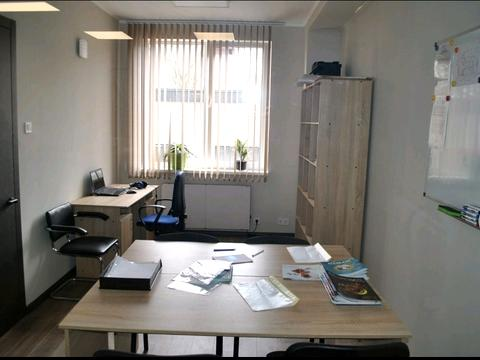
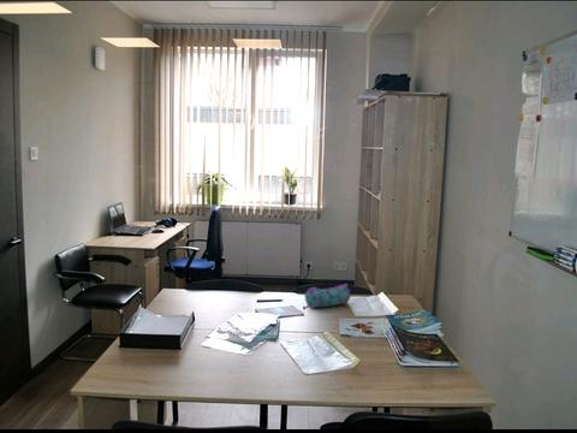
+ pencil case [304,283,351,309]
